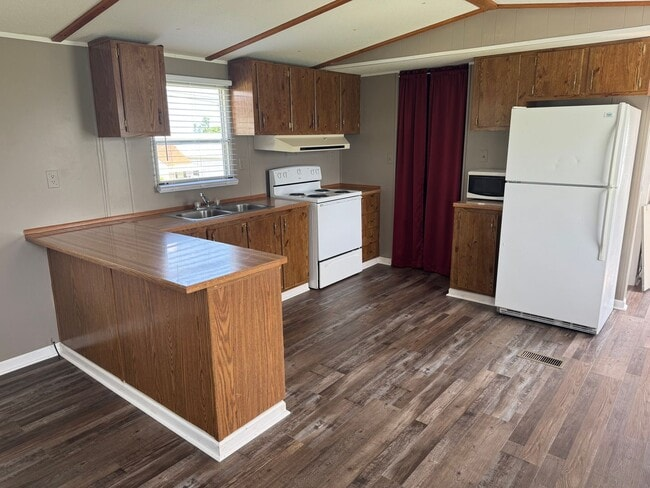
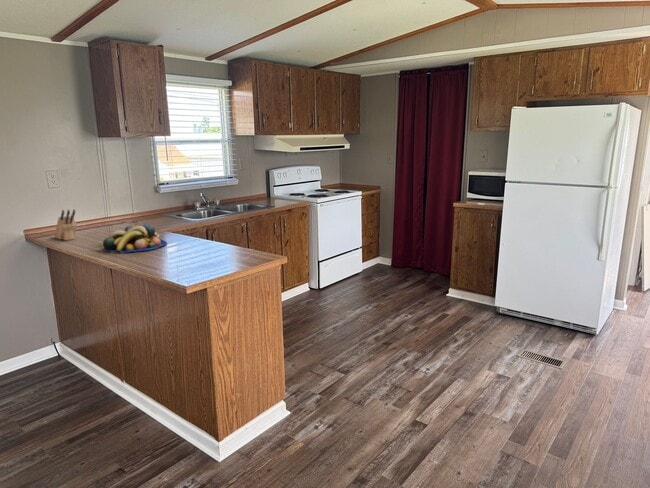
+ knife block [53,208,78,241]
+ fruit bowl [102,222,168,254]
